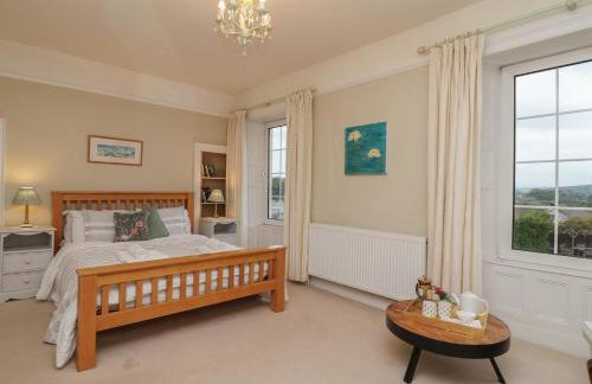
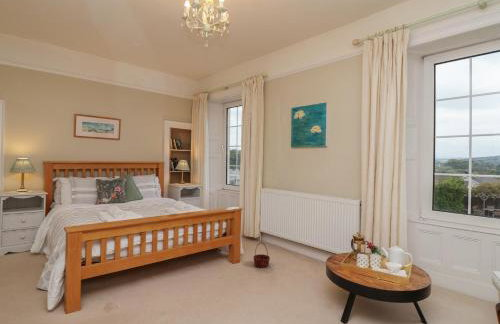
+ basket [252,241,271,269]
